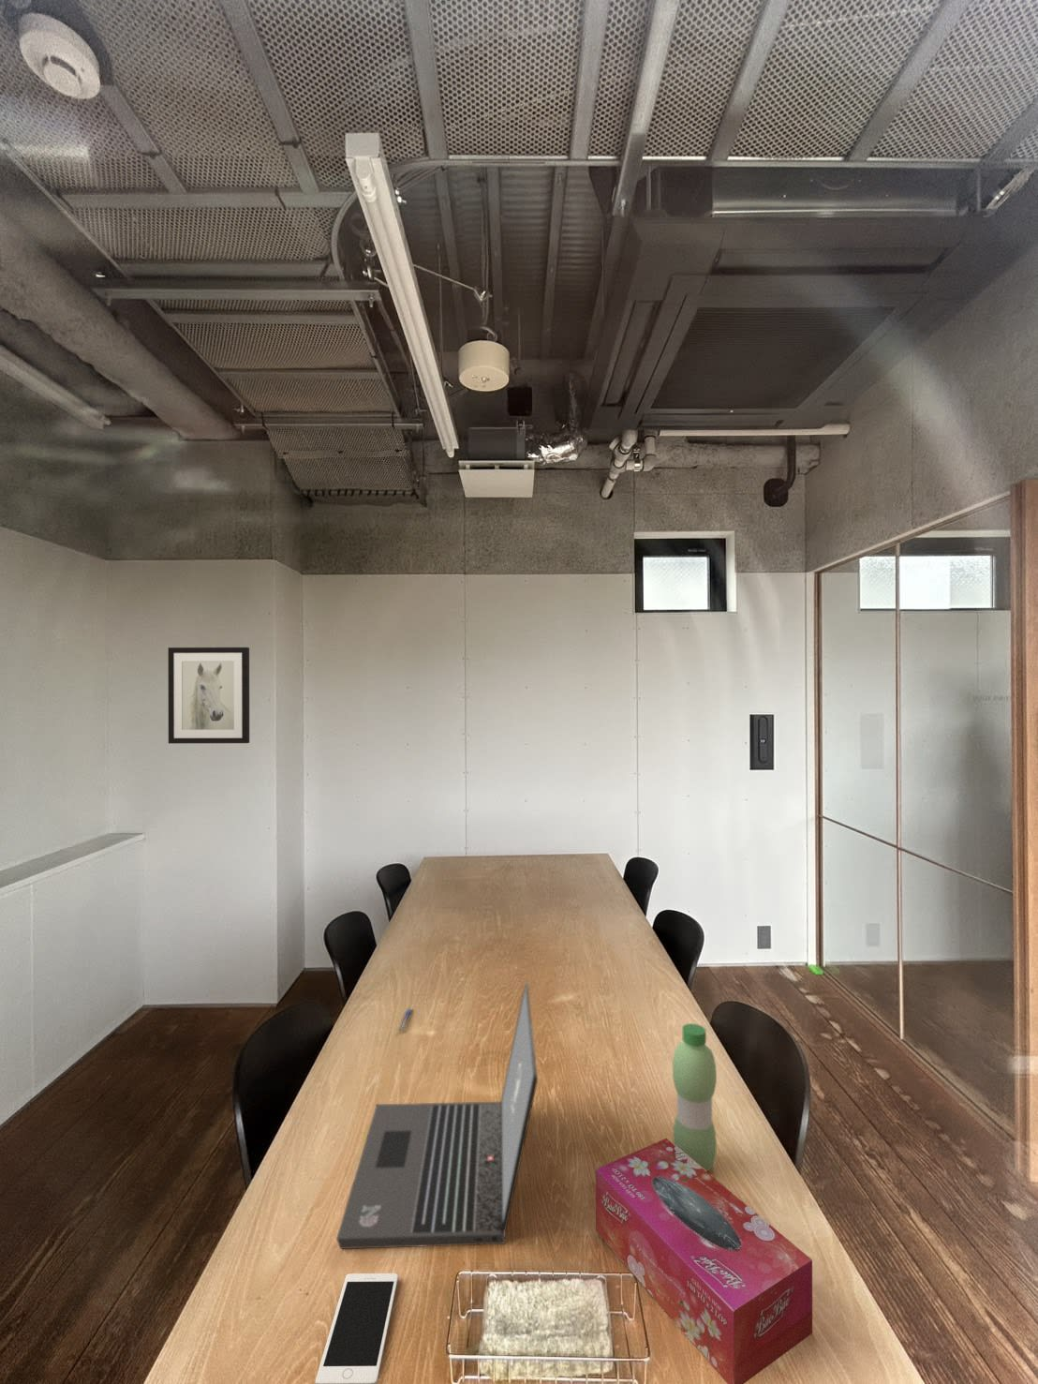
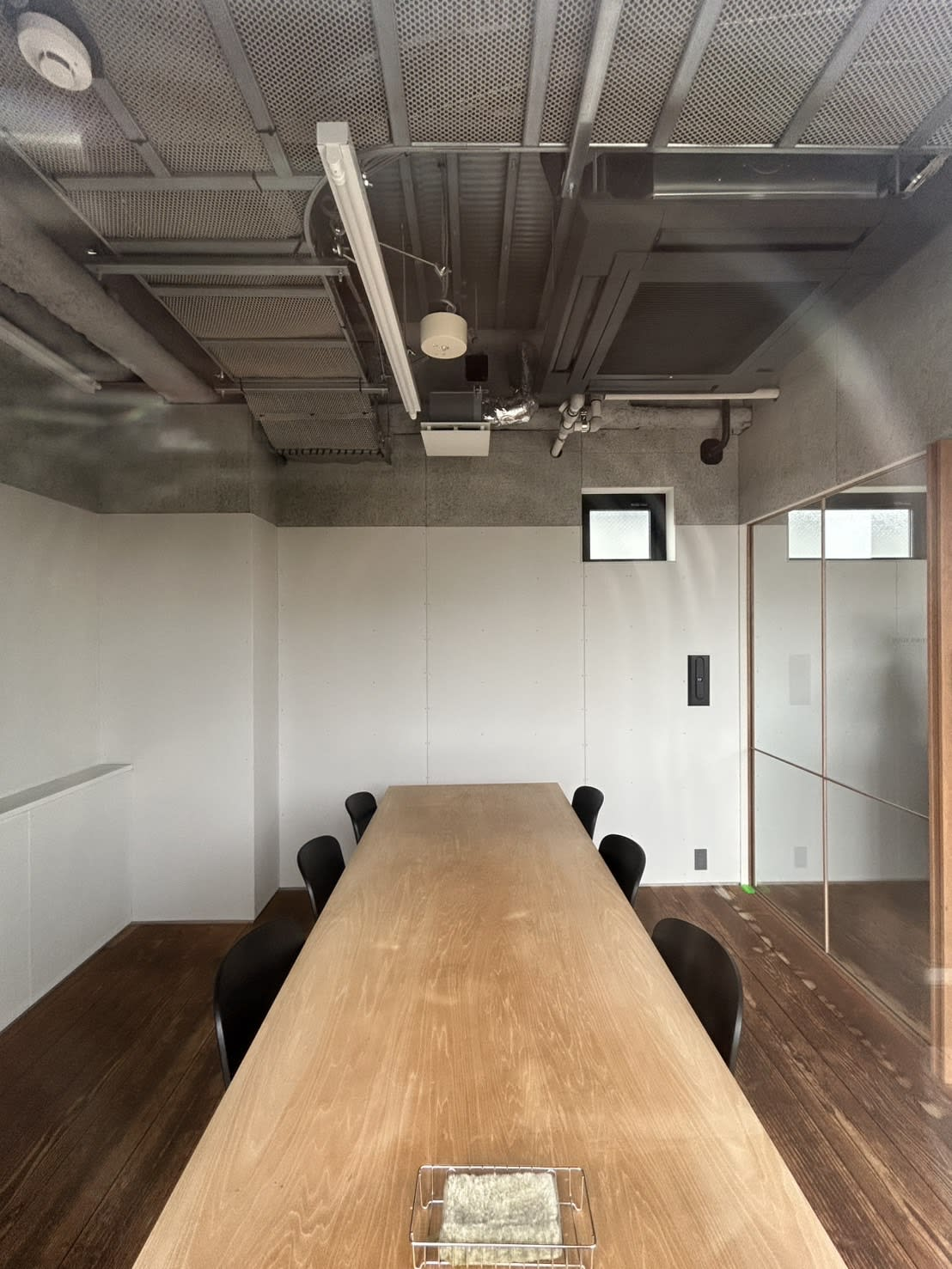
- cell phone [315,1273,399,1384]
- wall art [168,647,250,744]
- tissue box [595,1138,813,1384]
- laptop [336,980,539,1250]
- pen [396,1007,413,1033]
- water bottle [672,1022,717,1174]
